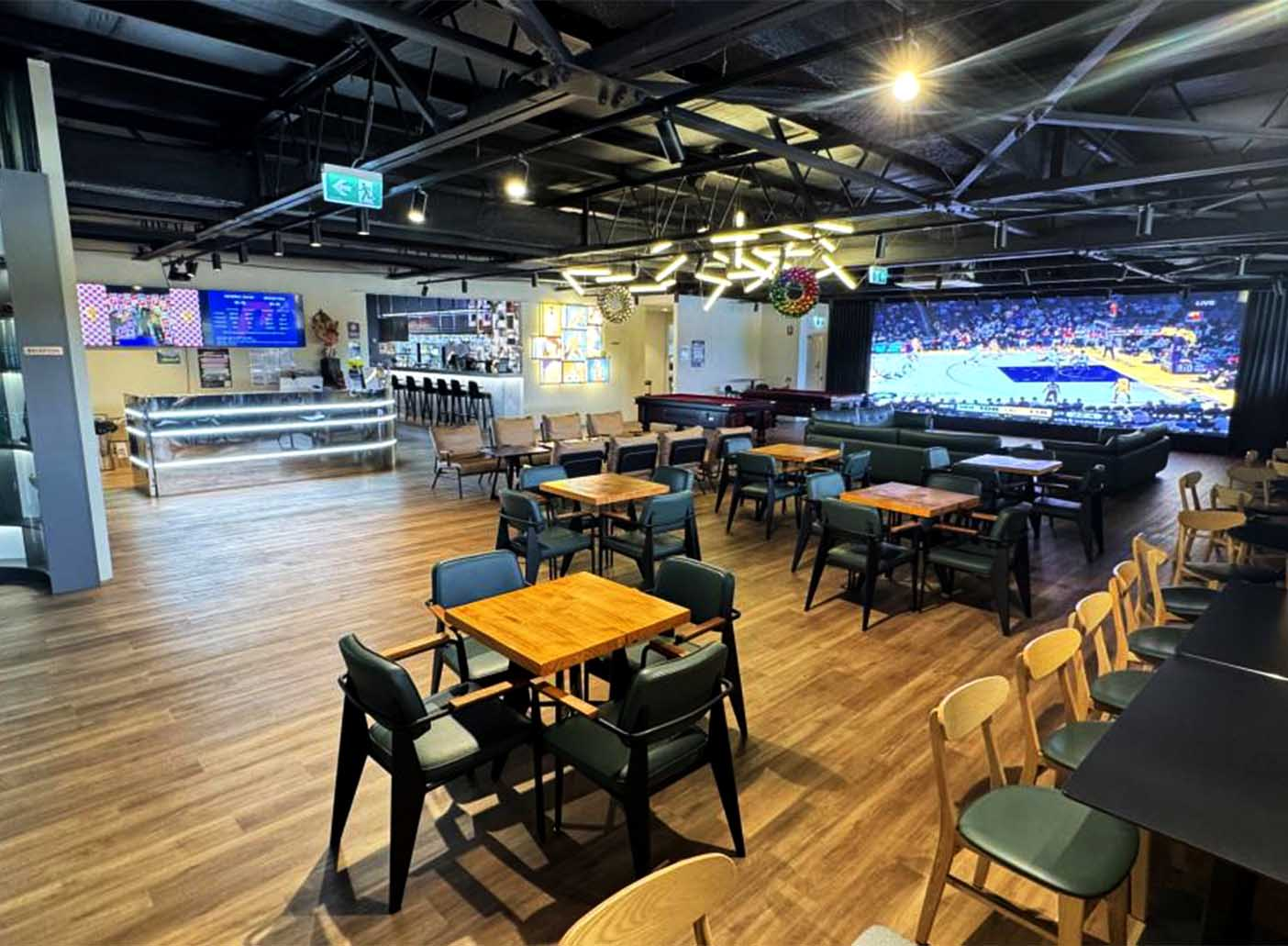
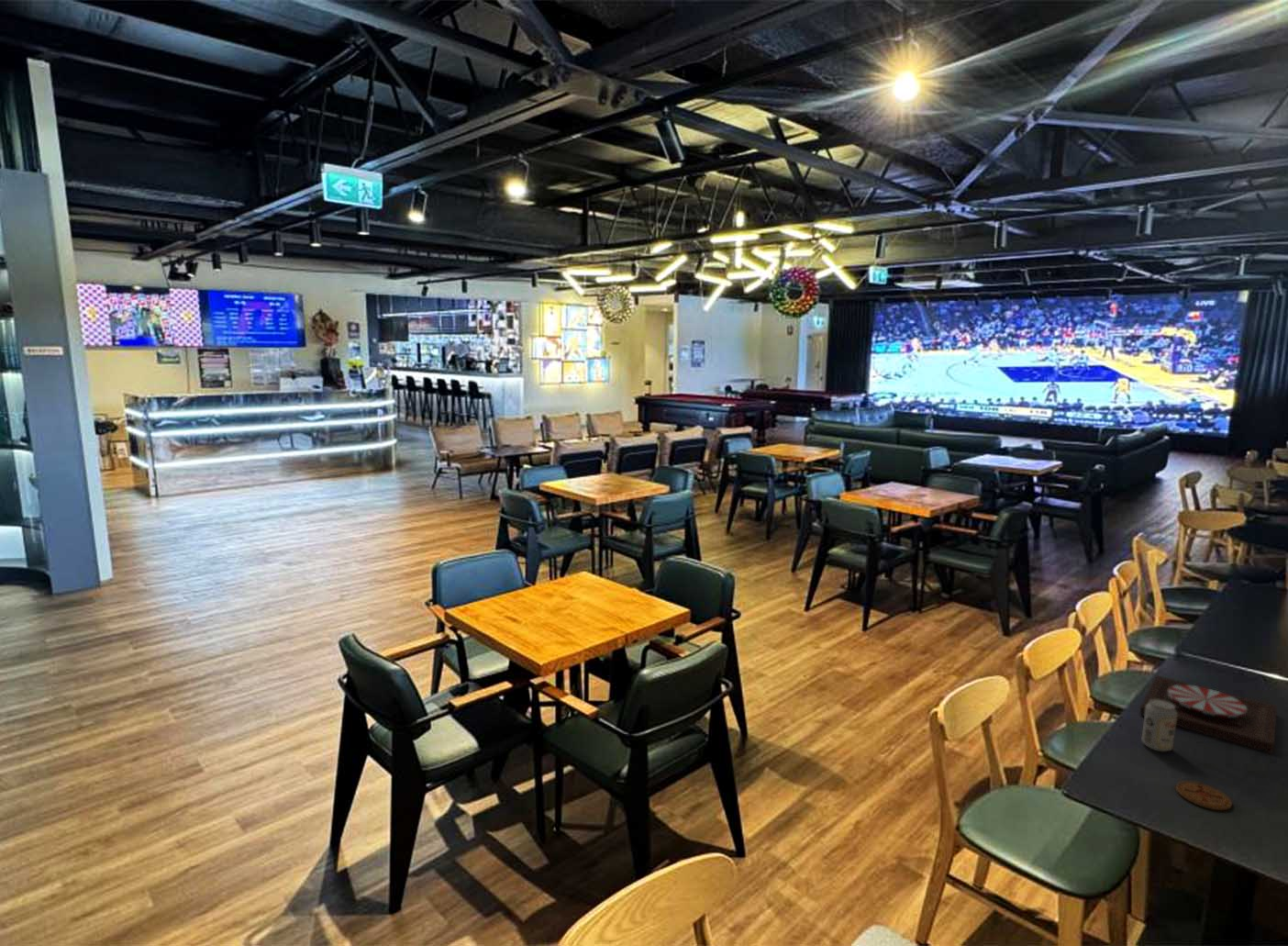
+ coaster [1175,780,1233,811]
+ beverage can [1140,699,1177,752]
+ plate [1139,674,1278,754]
